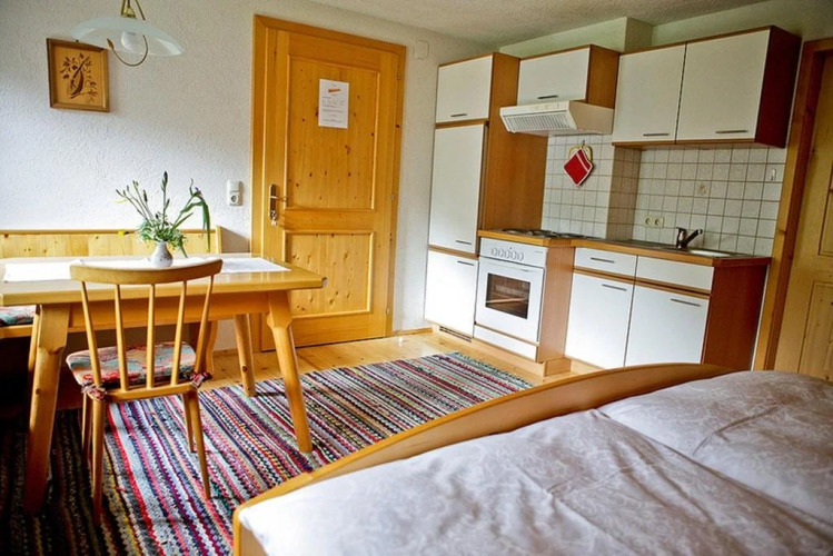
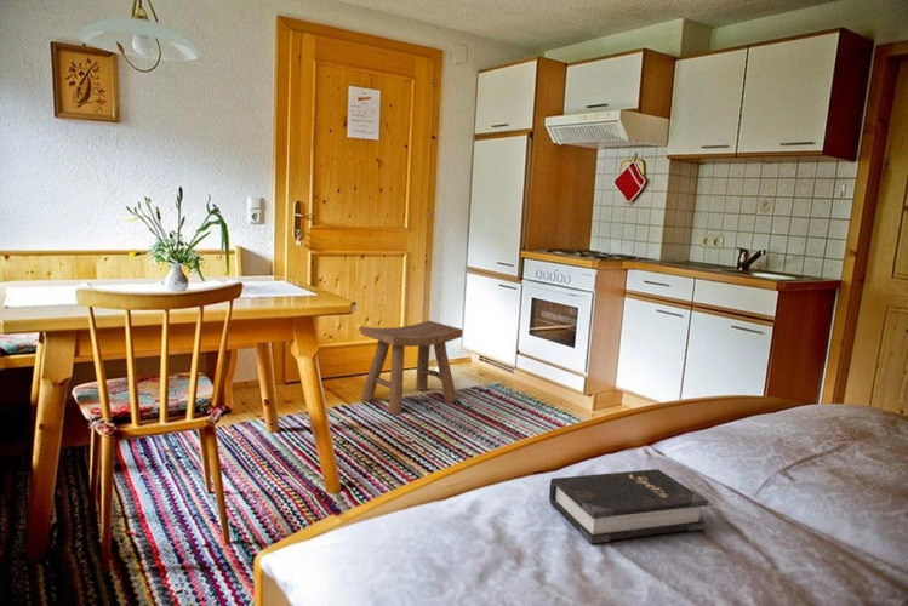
+ stool [360,320,464,415]
+ hardback book [548,468,709,544]
